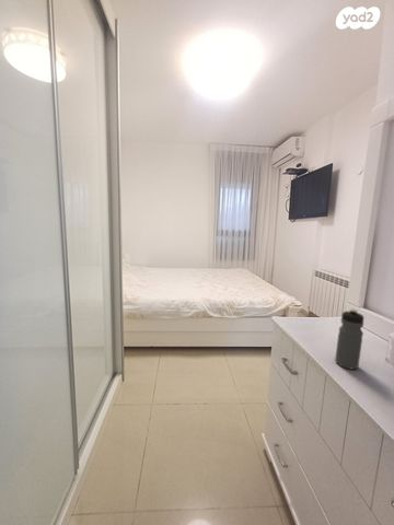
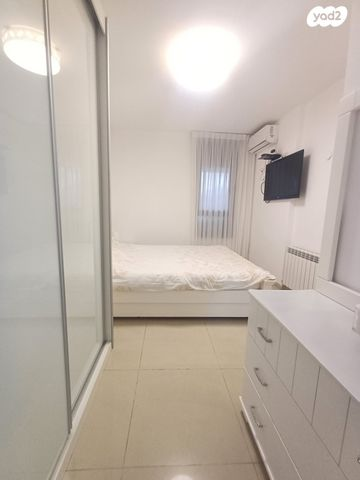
- water bottle [334,308,366,371]
